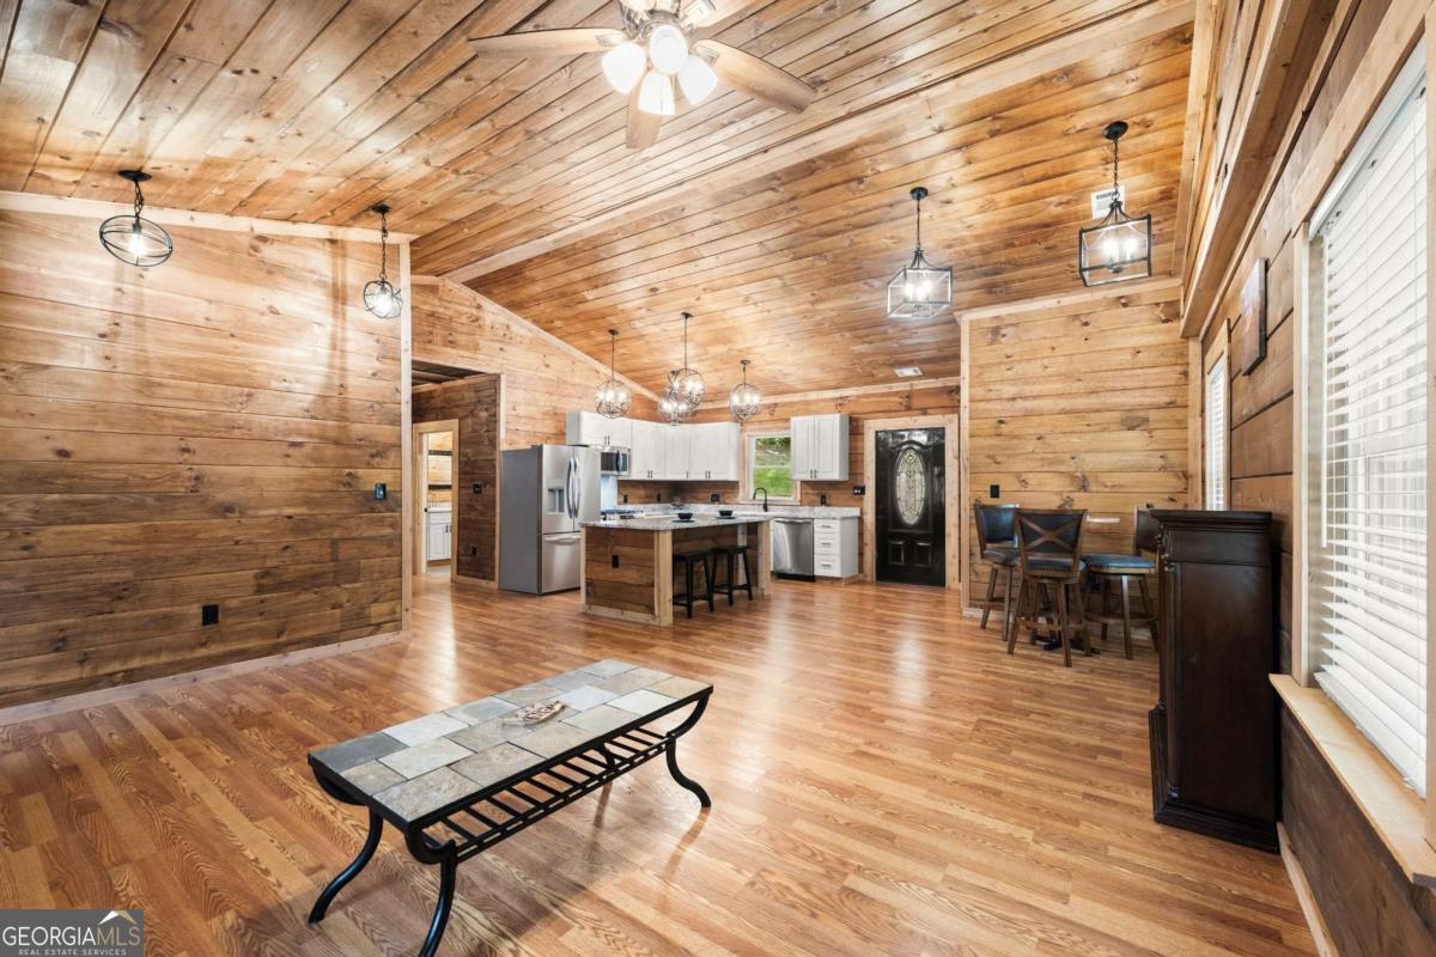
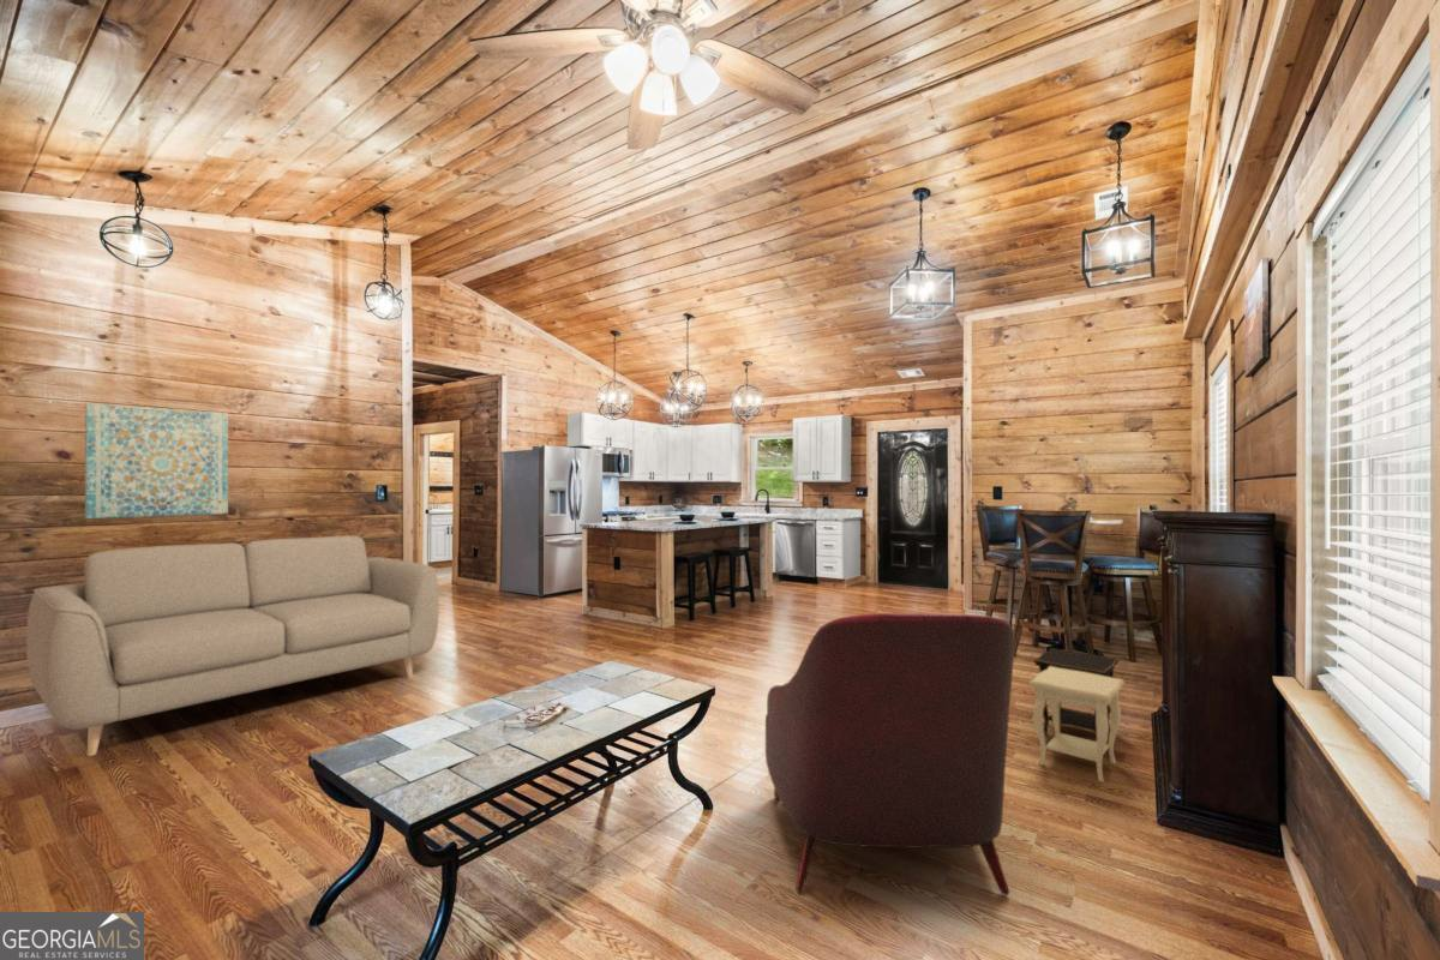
+ armchair [764,612,1016,898]
+ wall art [84,402,229,520]
+ sofa [25,534,440,757]
+ side table [1028,647,1126,784]
